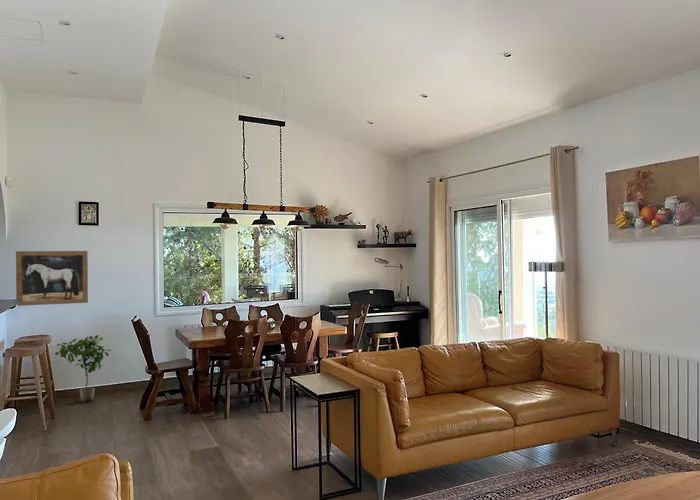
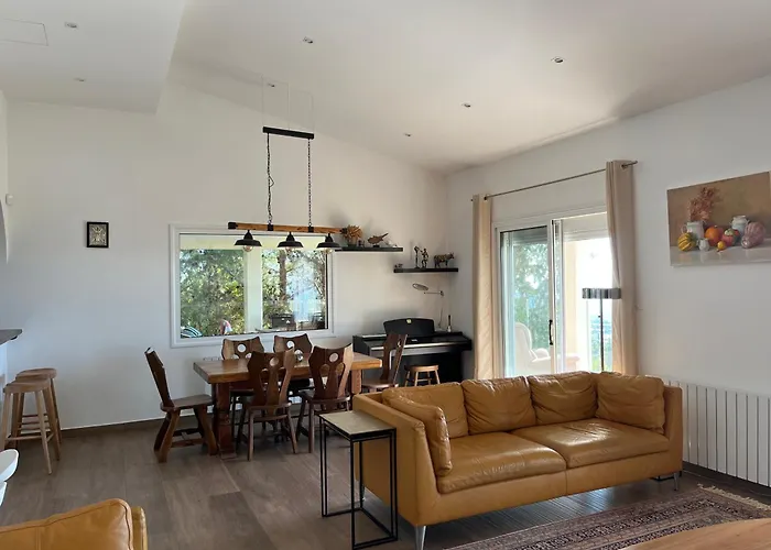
- potted plant [53,334,113,403]
- wall art [15,250,89,307]
